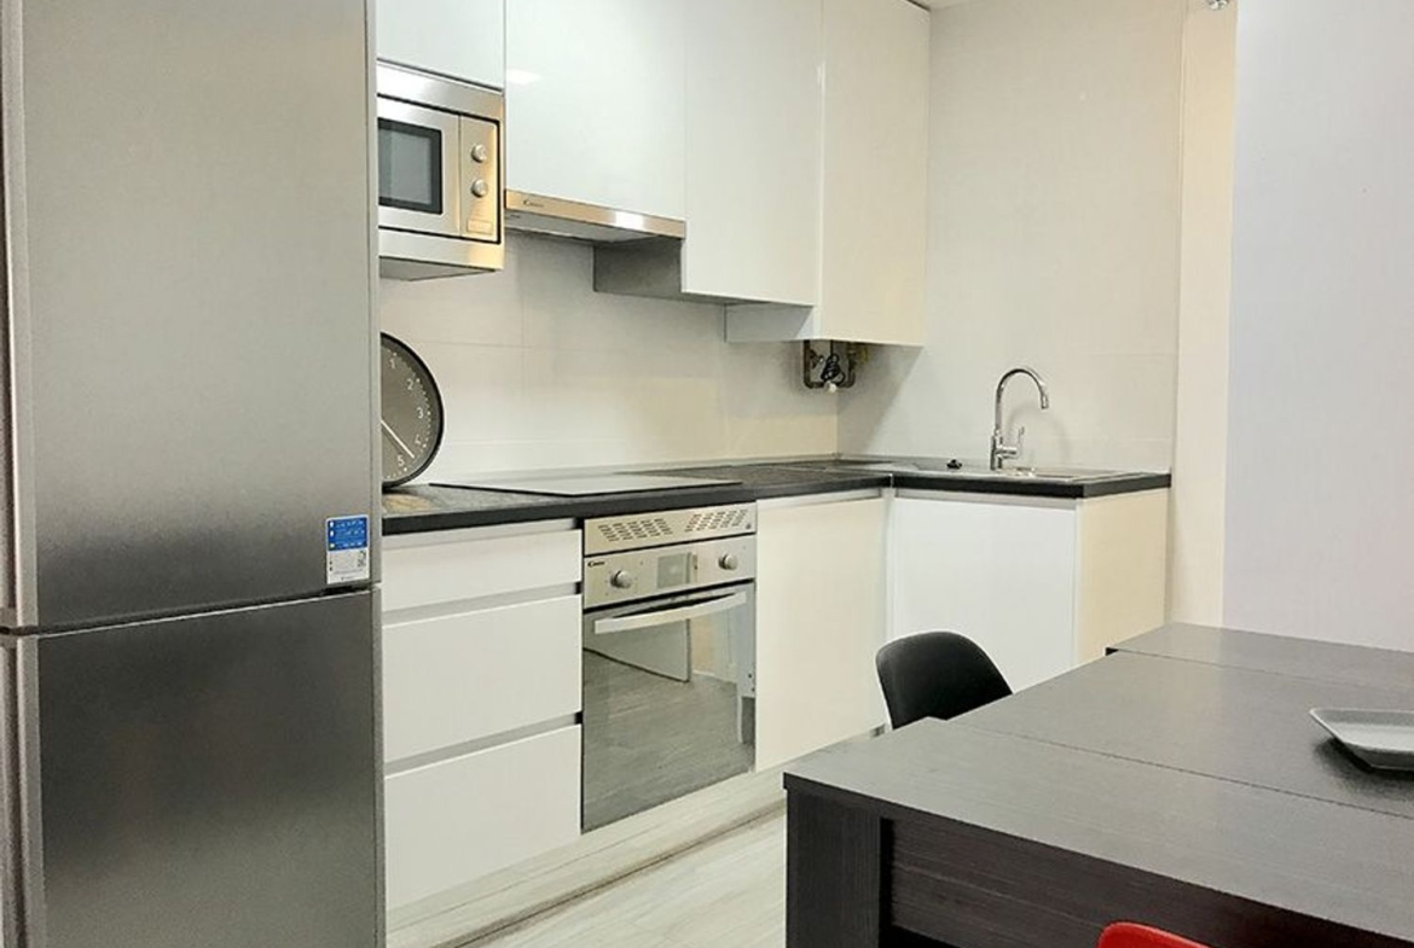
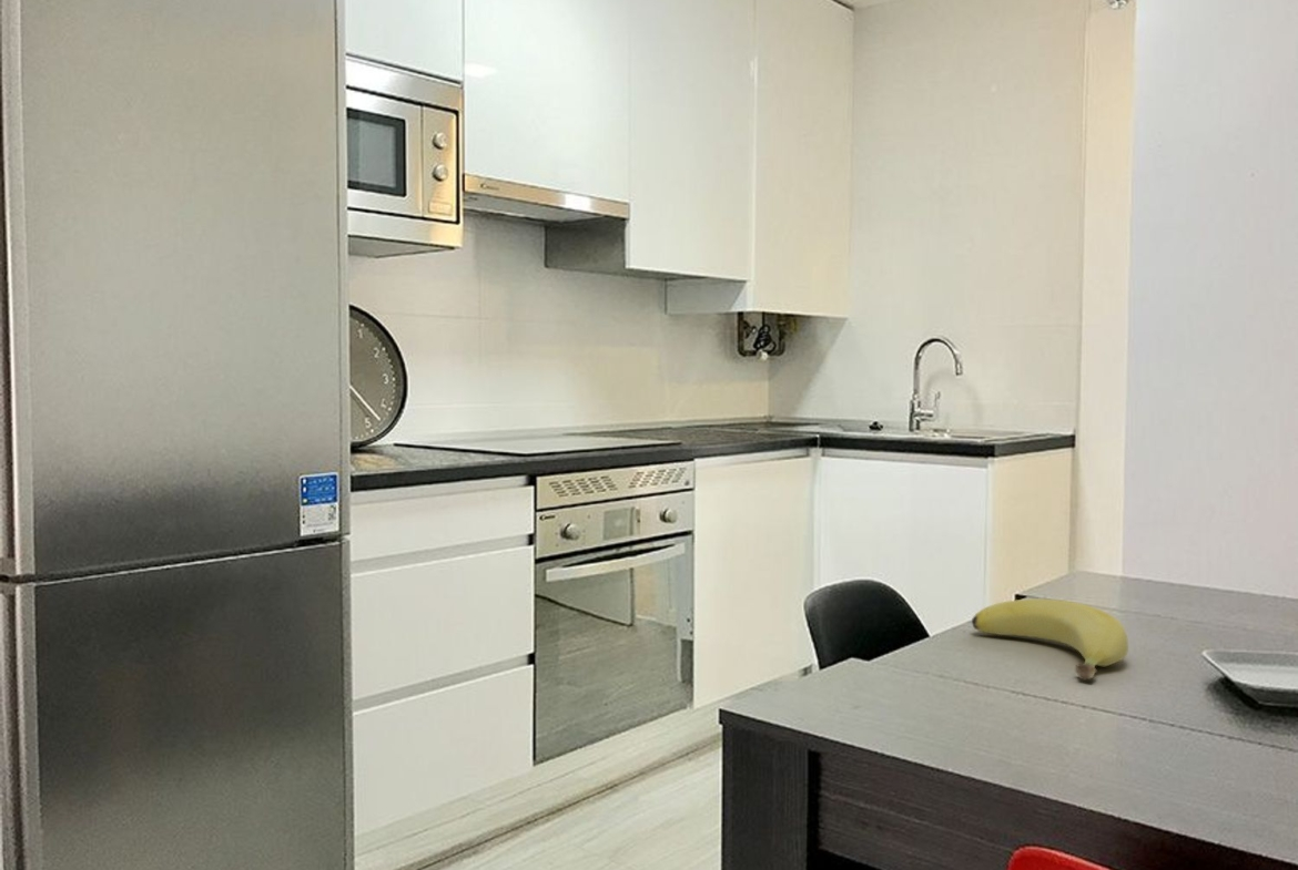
+ banana [971,597,1129,682]
